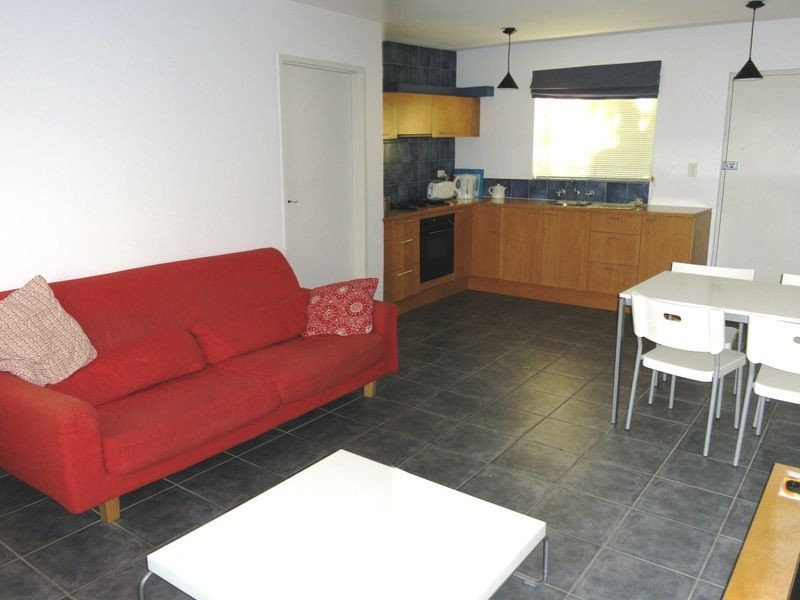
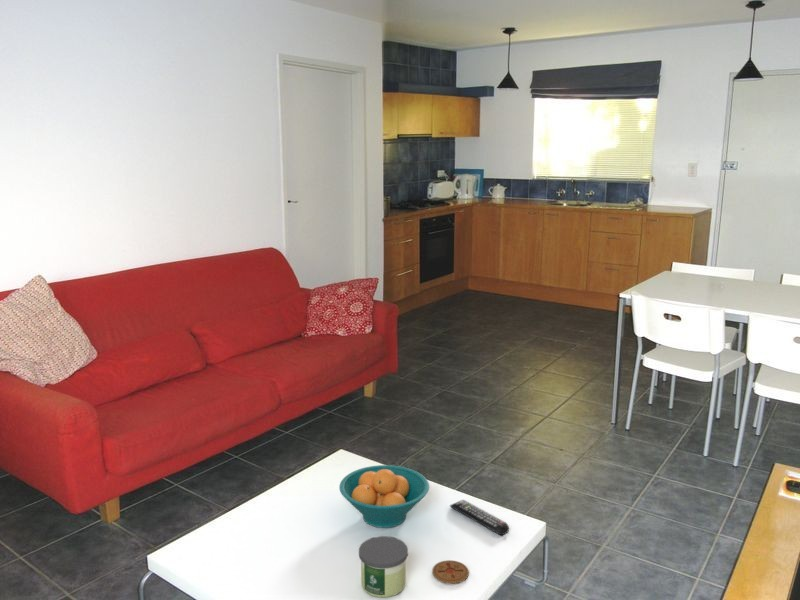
+ coaster [431,559,470,585]
+ candle [358,535,409,598]
+ fruit bowl [338,464,430,529]
+ remote control [449,499,510,536]
